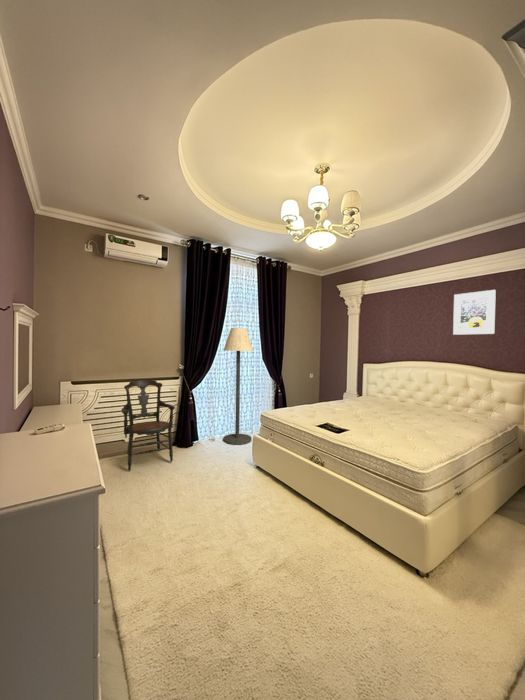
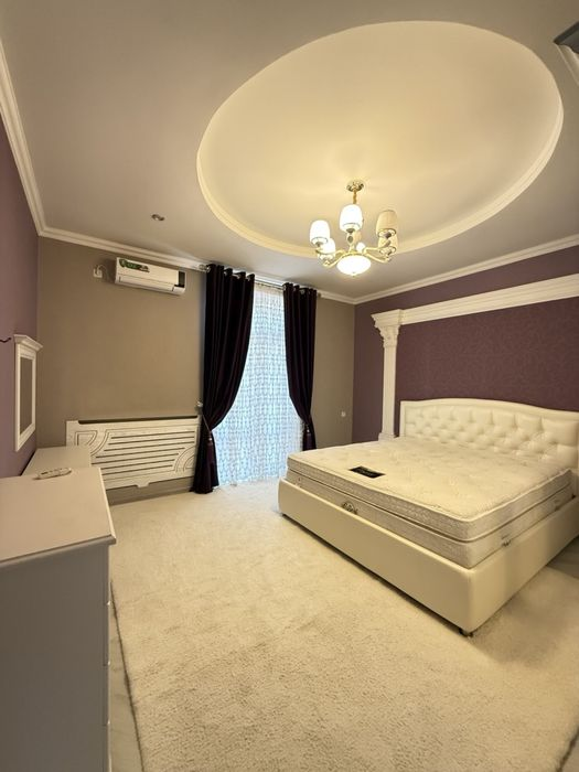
- floor lamp [222,327,254,446]
- armchair [120,378,176,472]
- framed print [452,289,497,336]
